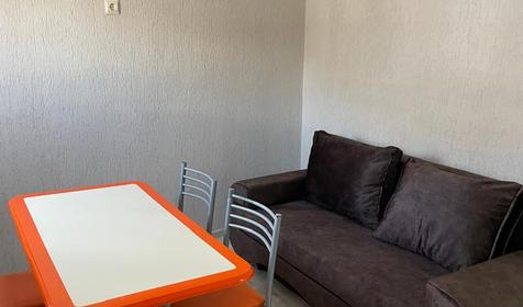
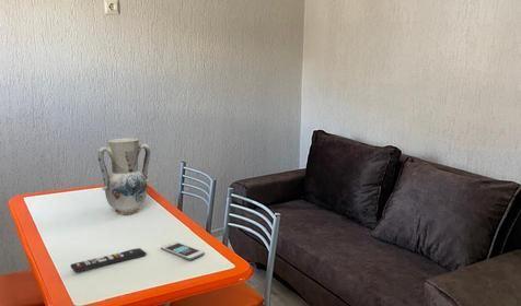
+ smartphone [160,240,205,261]
+ vase [96,137,151,215]
+ remote control [69,247,148,273]
